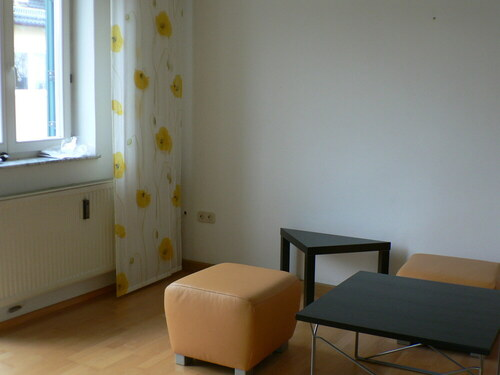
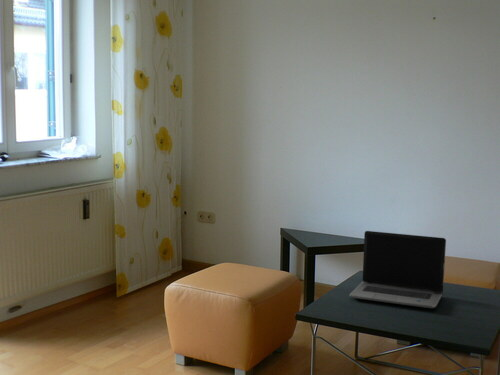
+ laptop computer [349,230,447,309]
